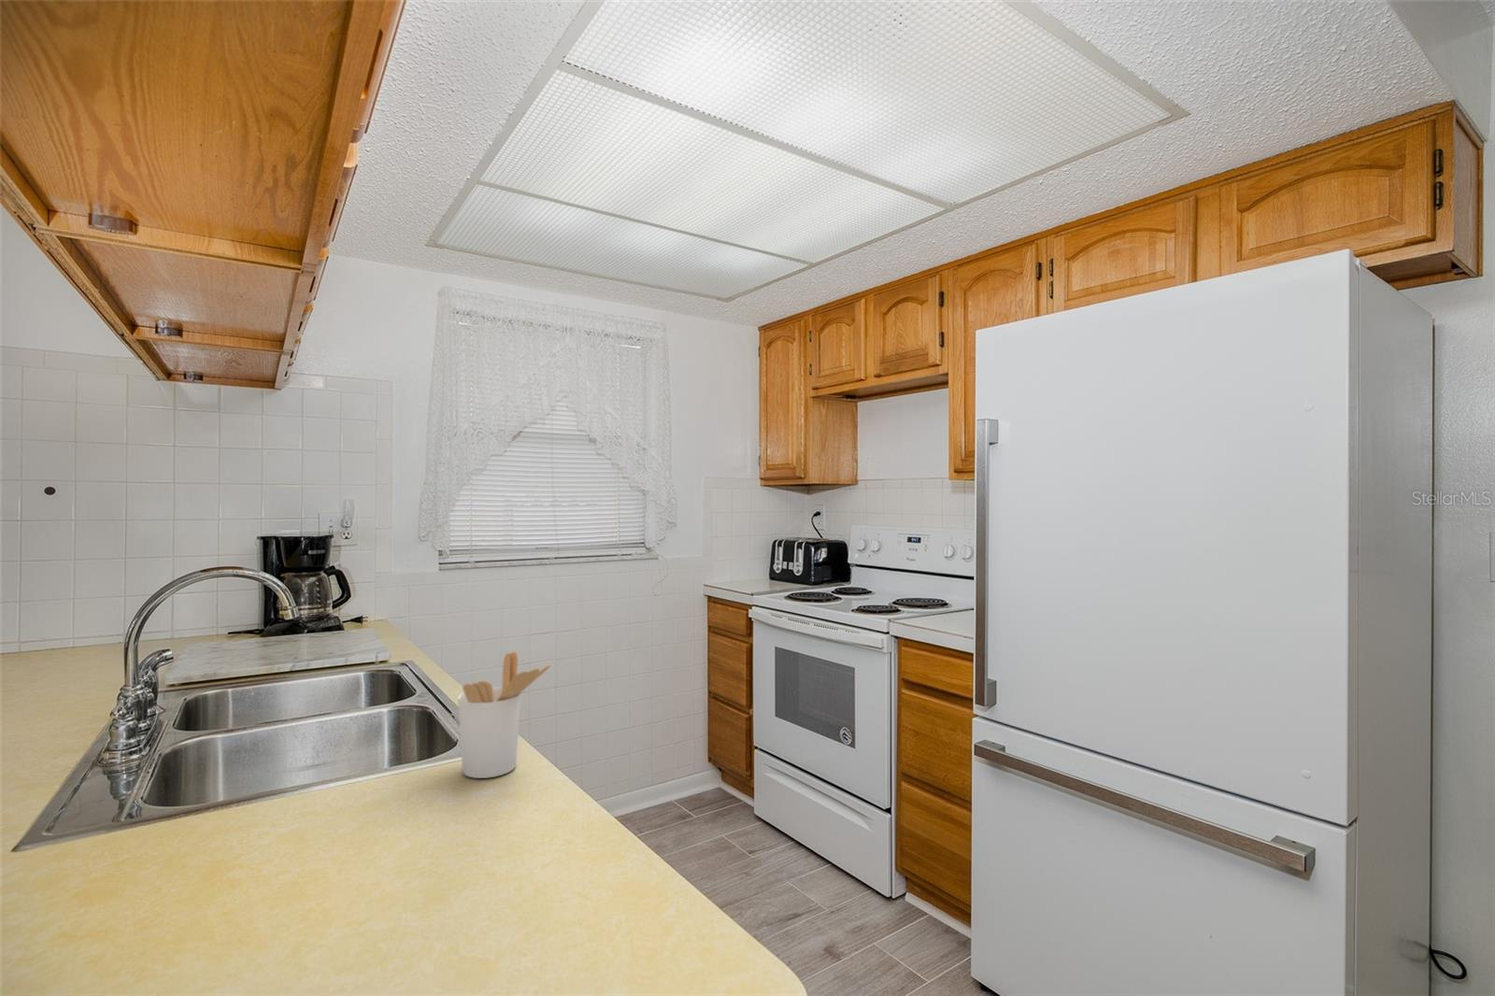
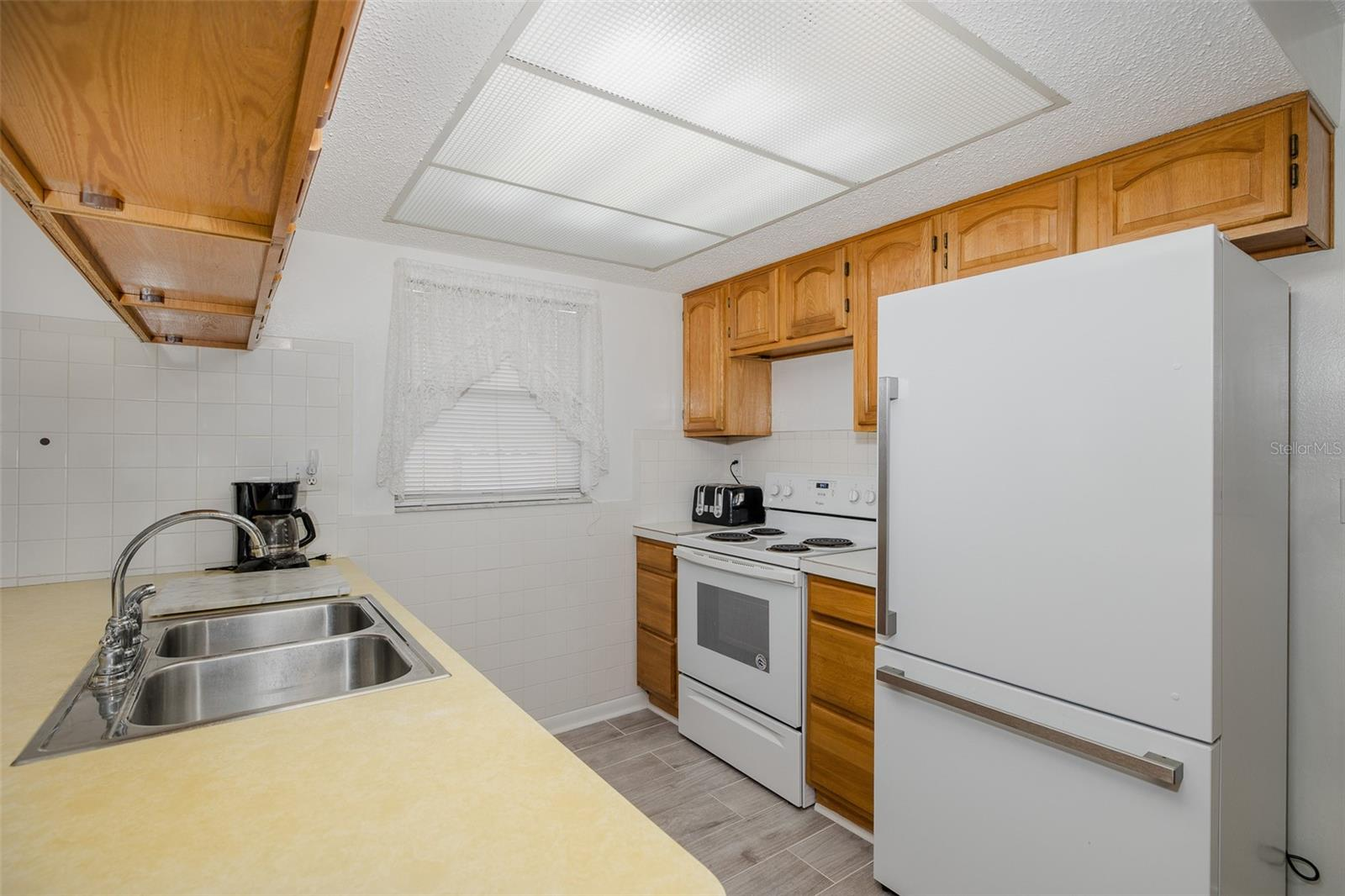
- utensil holder [457,651,552,779]
